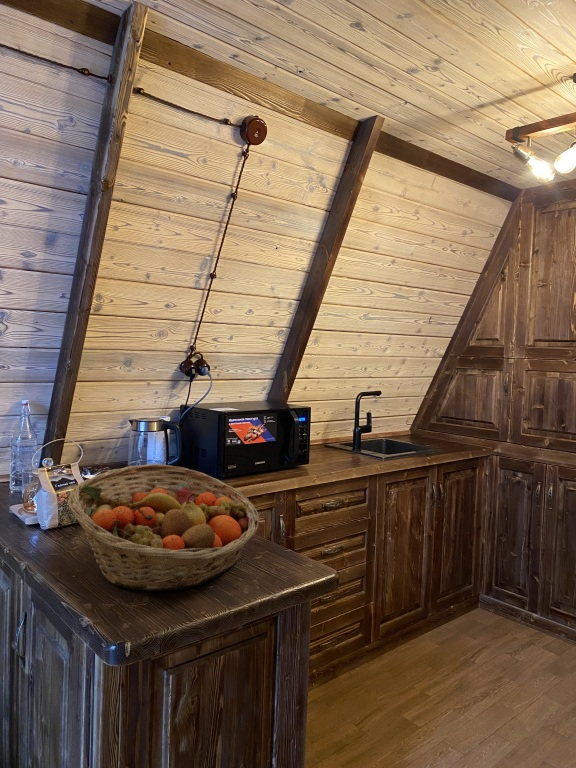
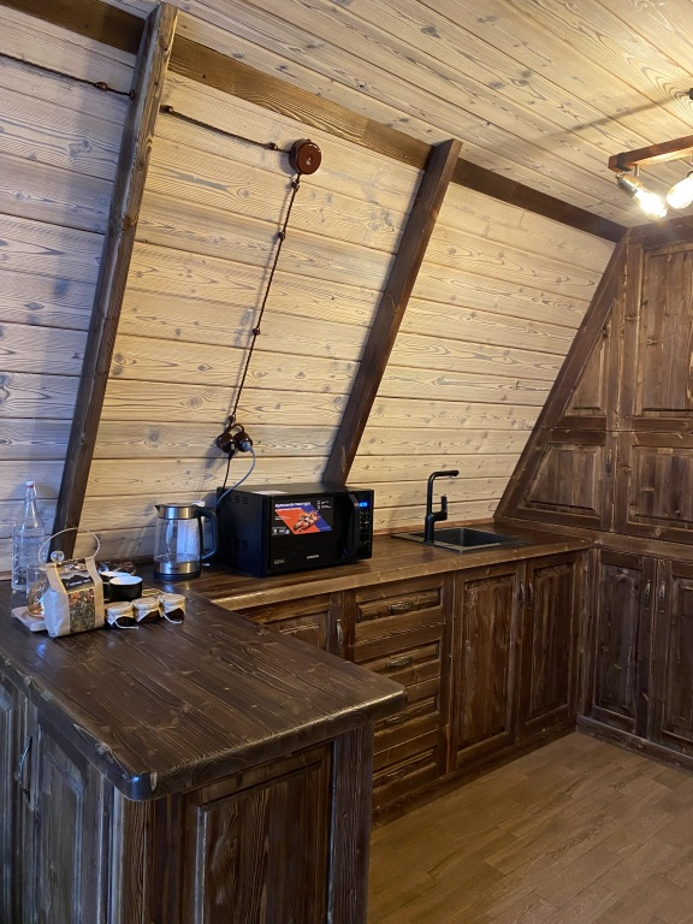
- fruit basket [67,463,260,592]
